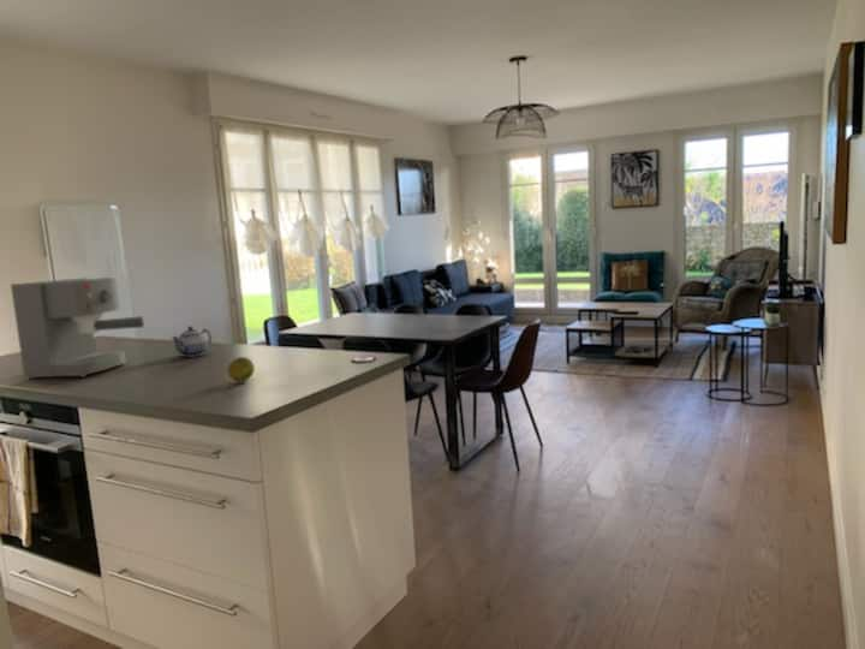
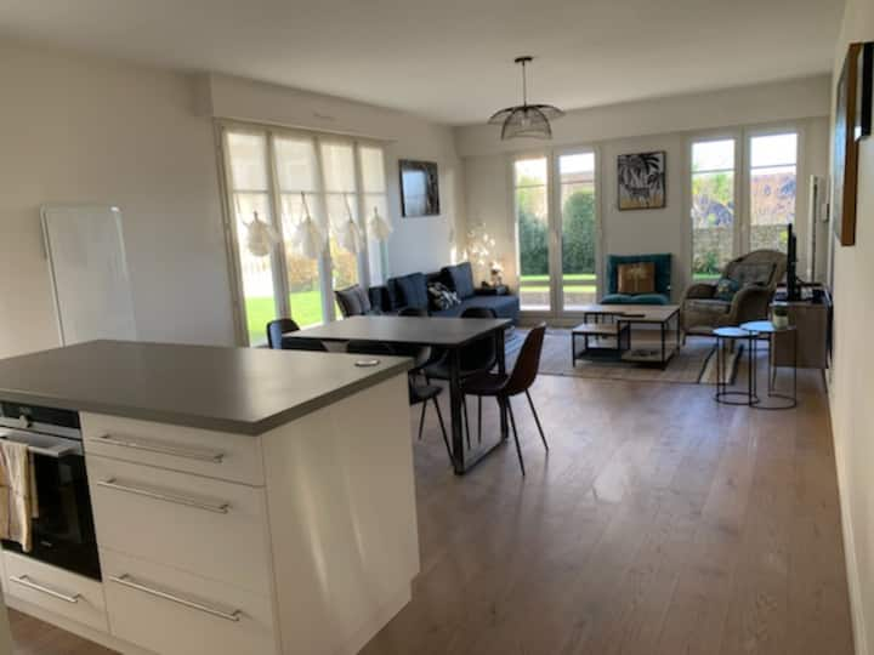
- coffee maker [10,276,145,380]
- fruit [226,356,256,383]
- teapot [171,324,213,358]
